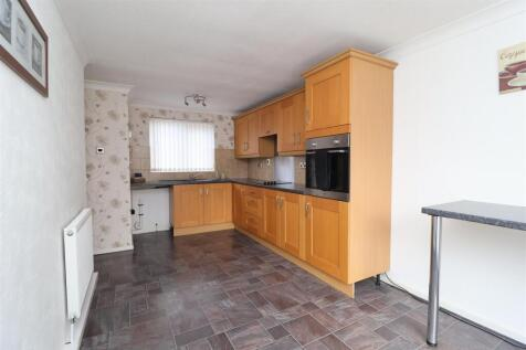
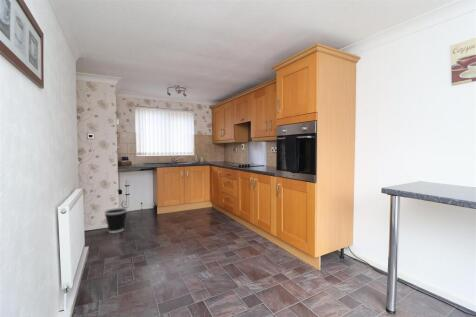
+ wastebasket [103,207,128,234]
